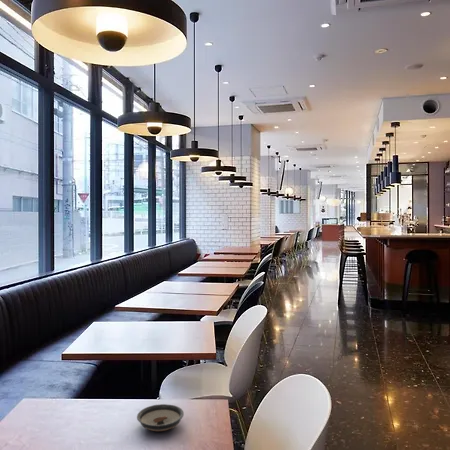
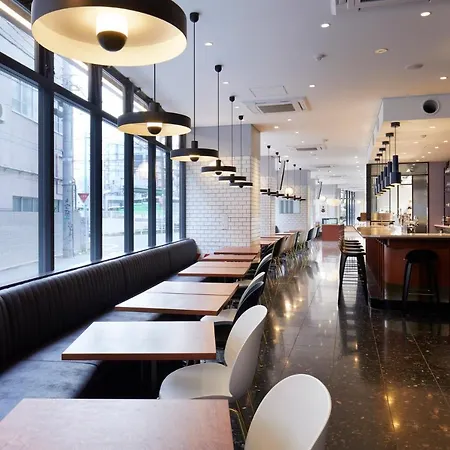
- saucer [136,403,185,432]
